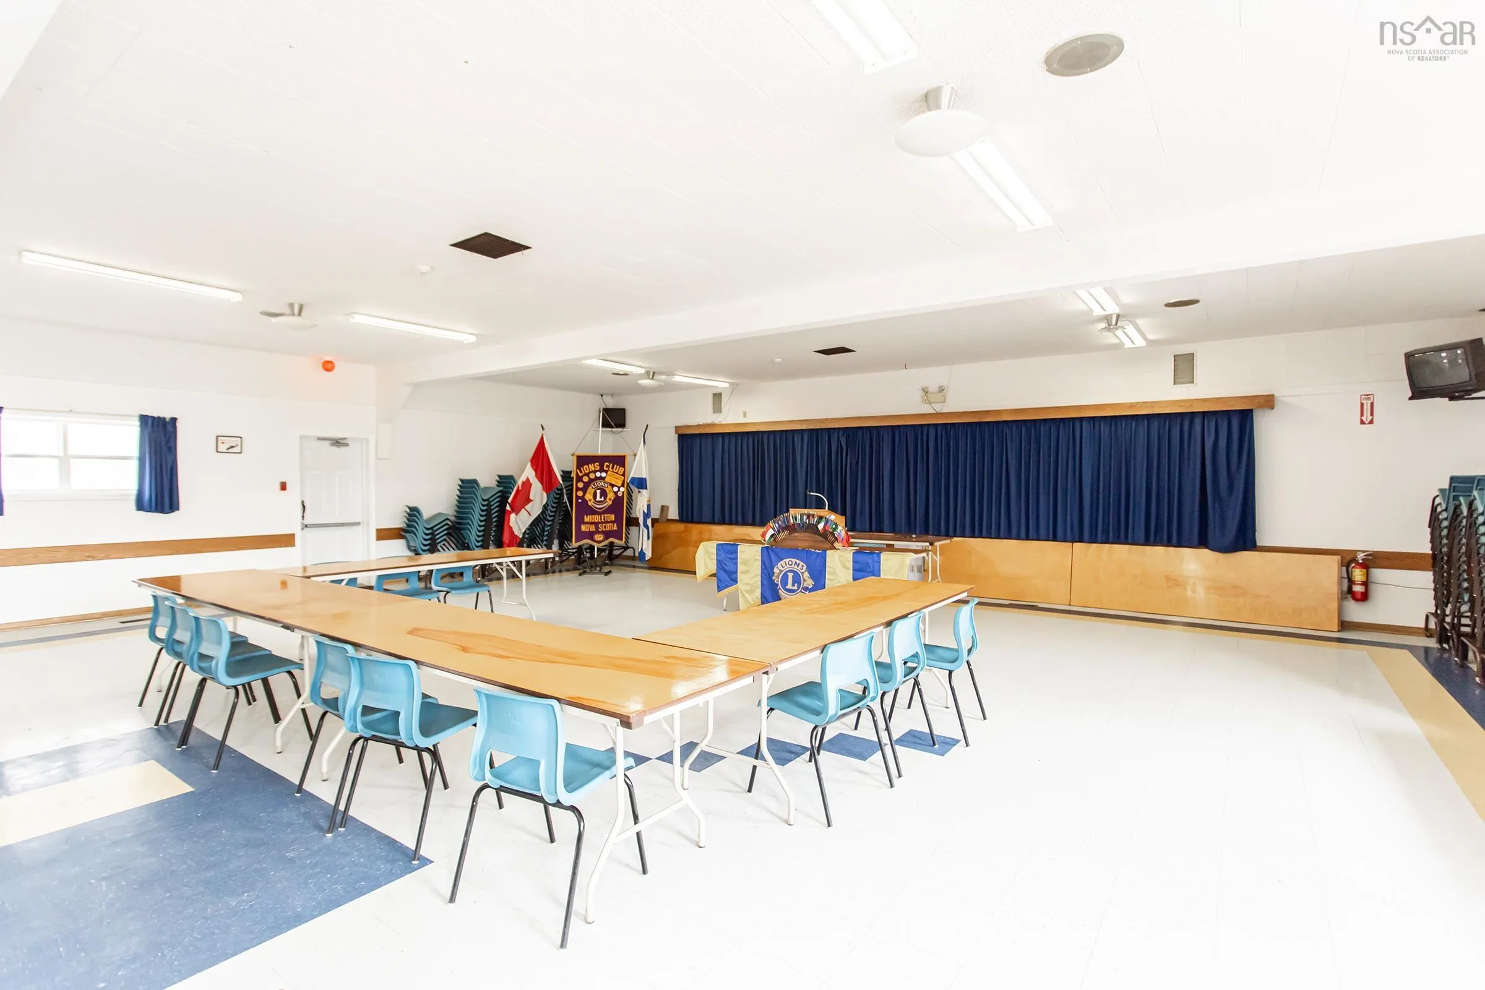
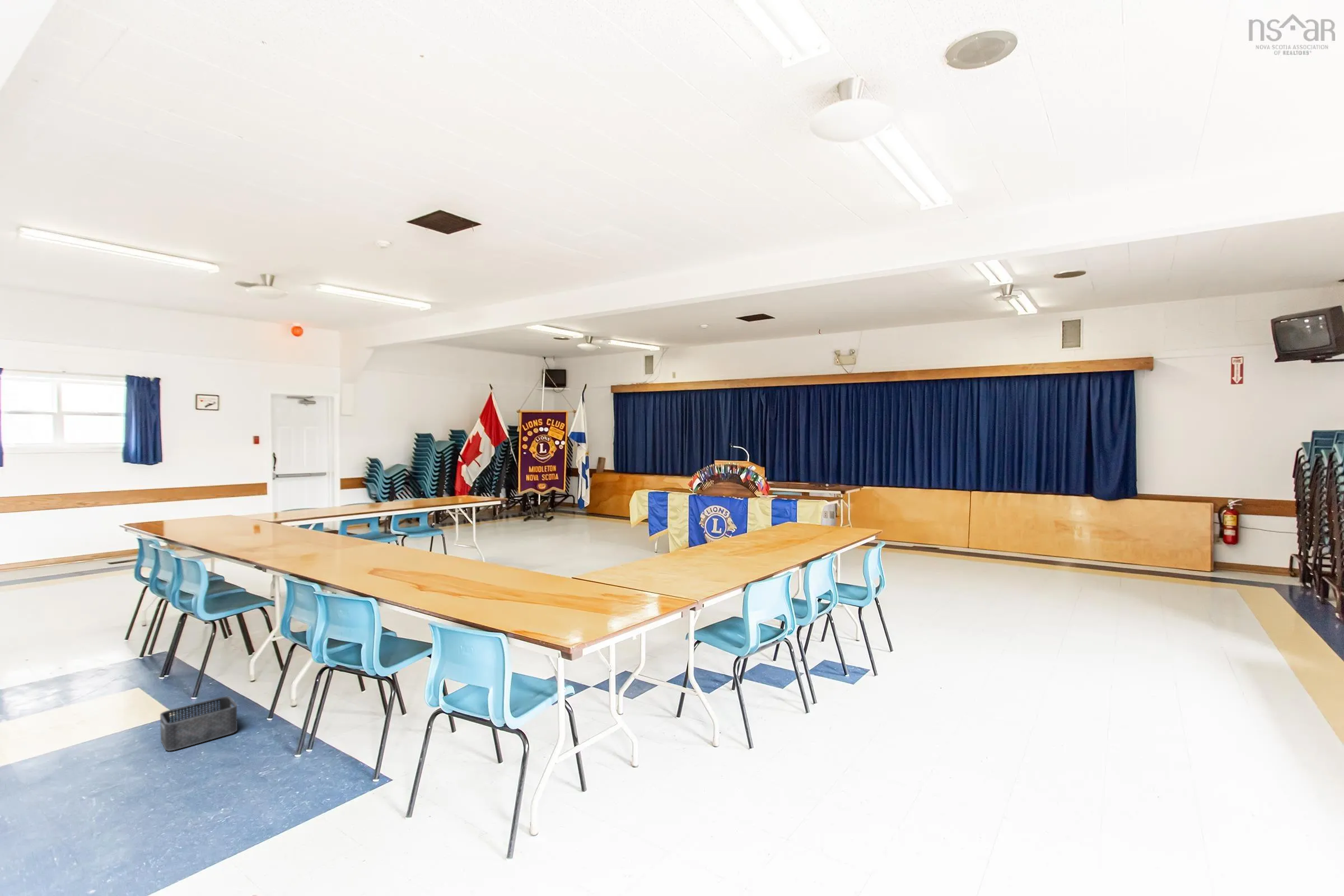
+ storage bin [160,696,238,752]
